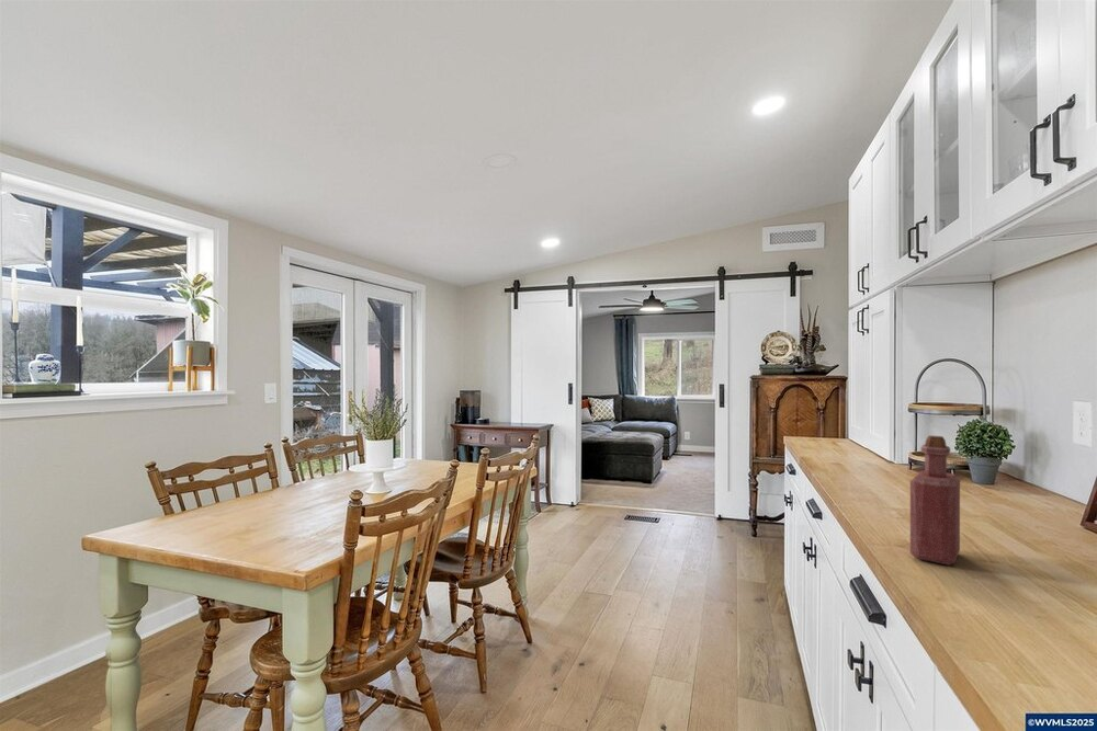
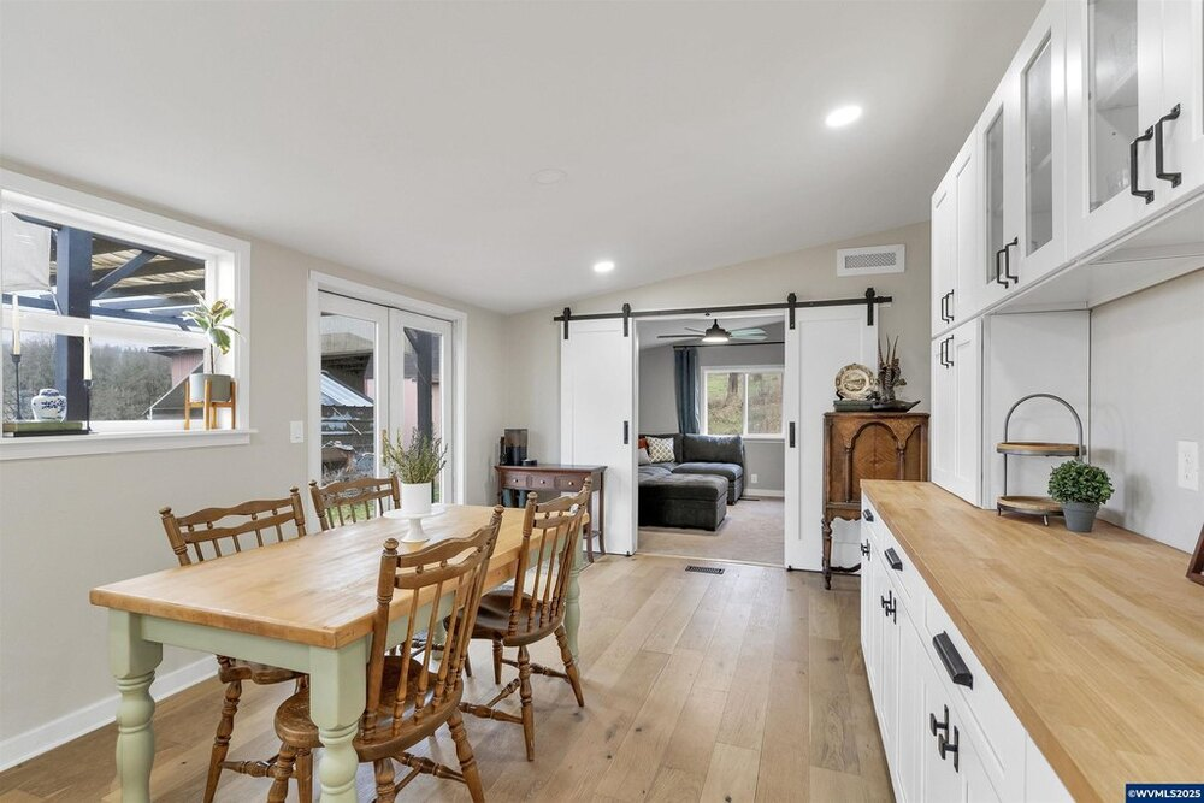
- bottle [909,434,961,566]
